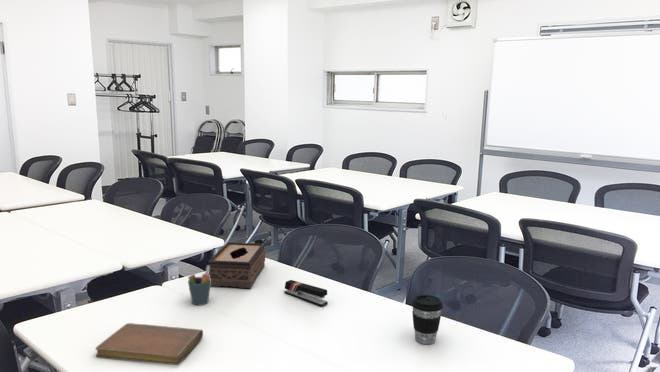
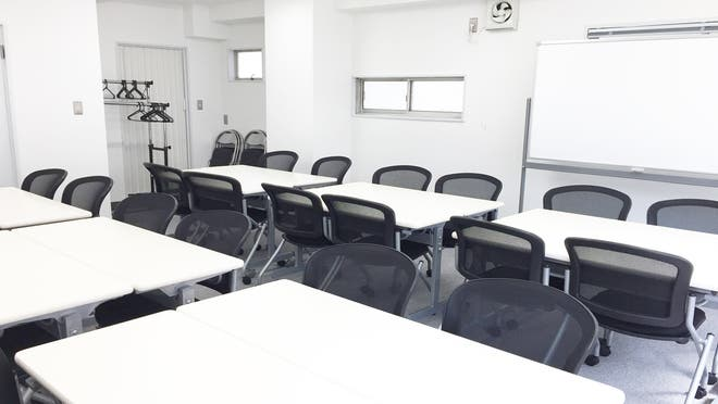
- stapler [283,279,329,307]
- tissue box [208,241,266,289]
- coffee cup [411,294,444,345]
- pen holder [187,264,211,307]
- notebook [95,322,204,366]
